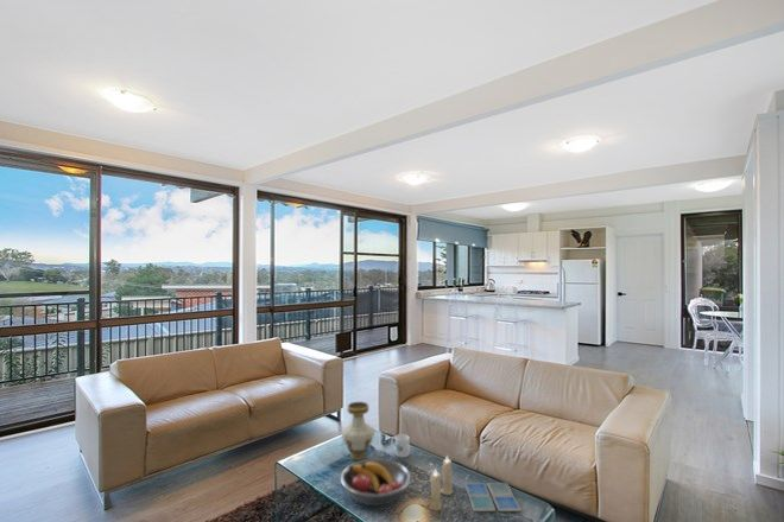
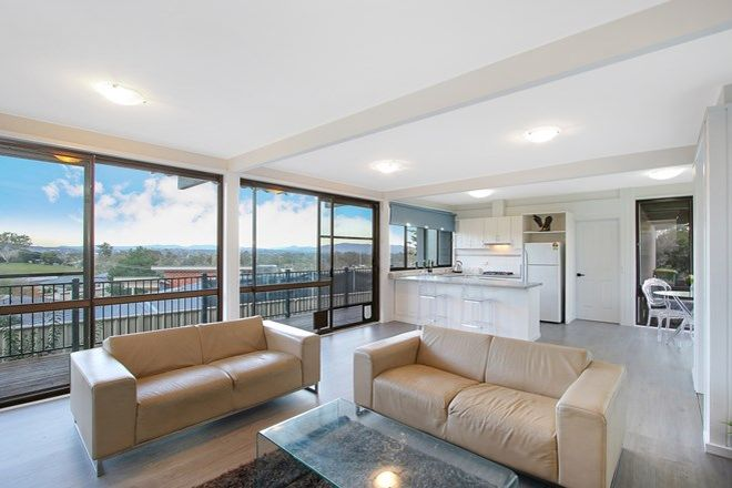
- vase [340,401,377,461]
- fruit bowl [340,457,412,507]
- candle [428,454,454,513]
- drink coaster [463,482,521,513]
- mug [390,433,411,459]
